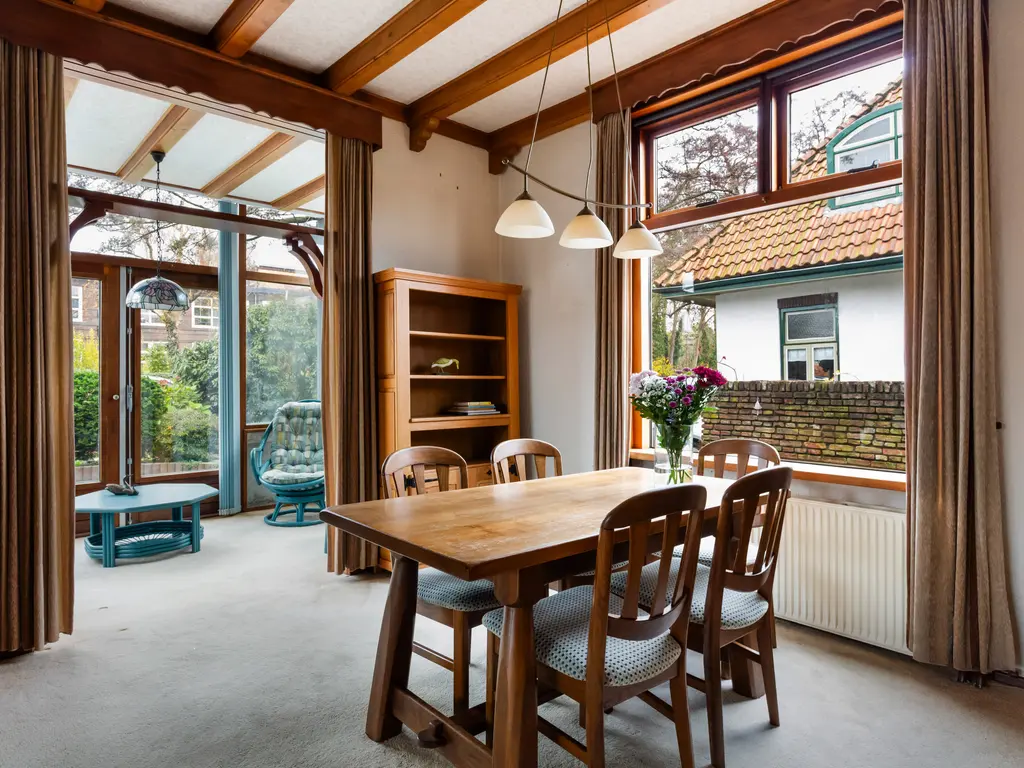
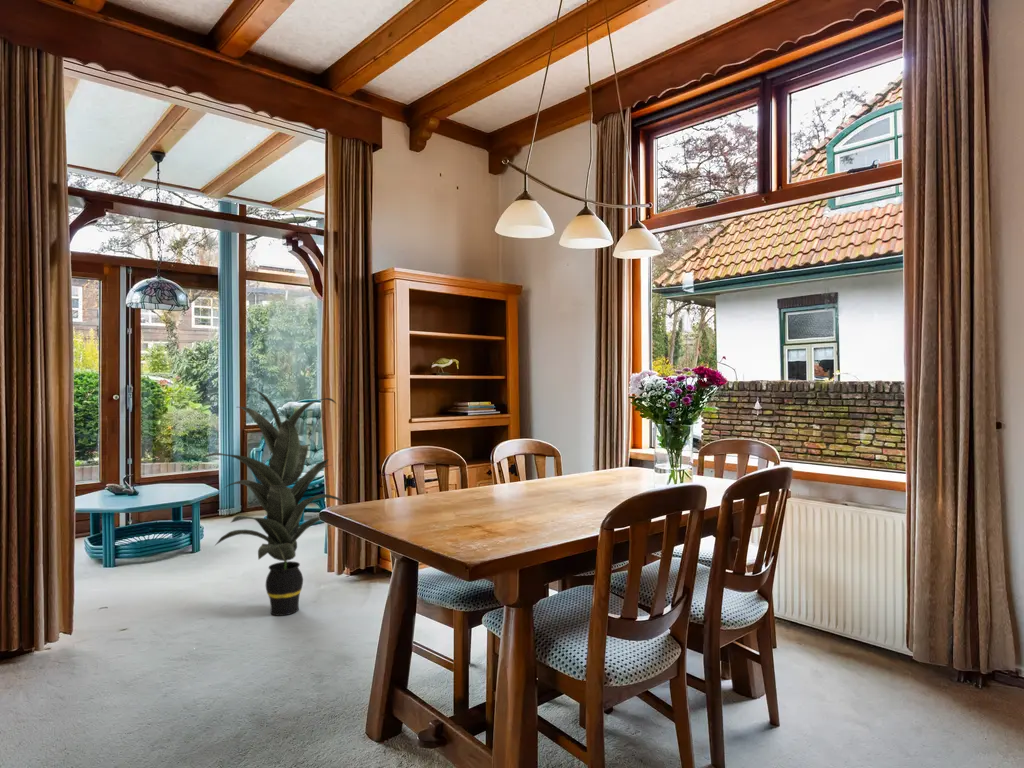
+ indoor plant [200,387,348,617]
